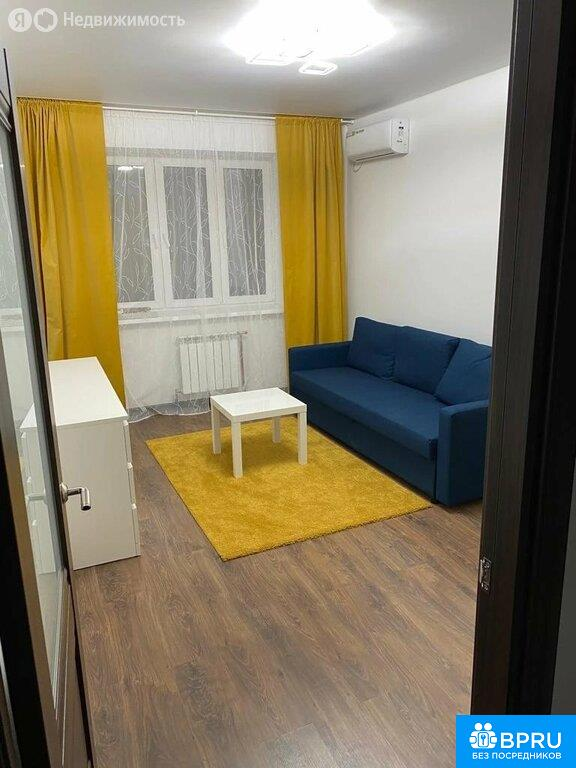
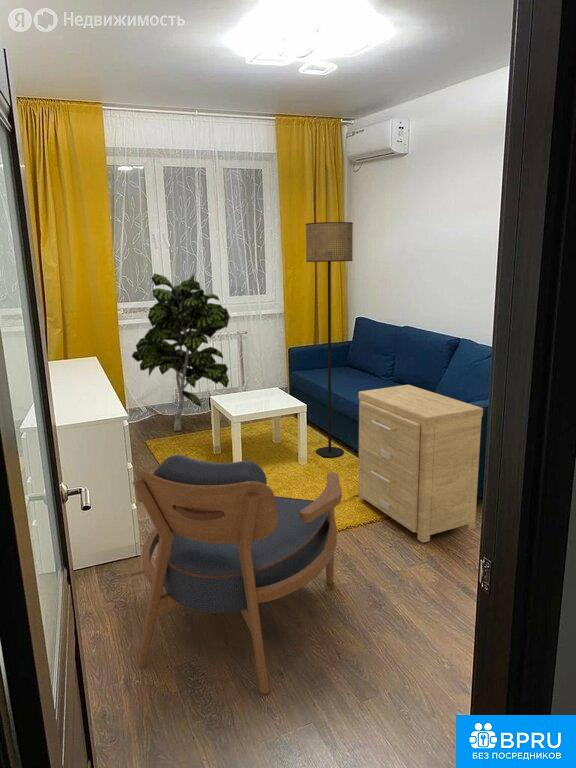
+ indoor plant [131,272,231,432]
+ armchair [131,454,343,695]
+ floor lamp [305,221,354,458]
+ side table [357,384,484,543]
